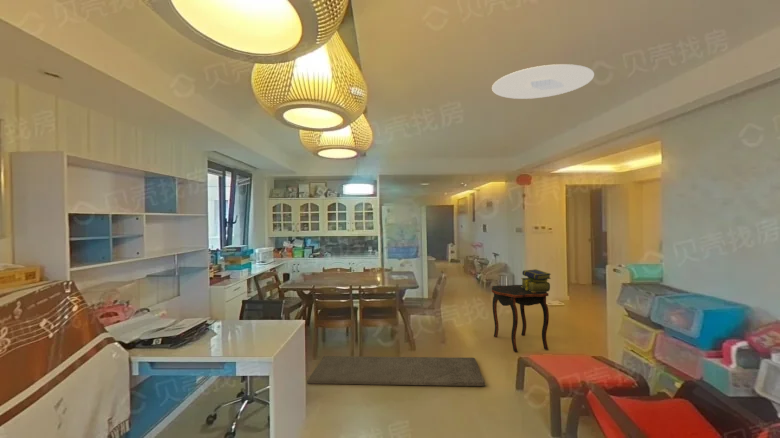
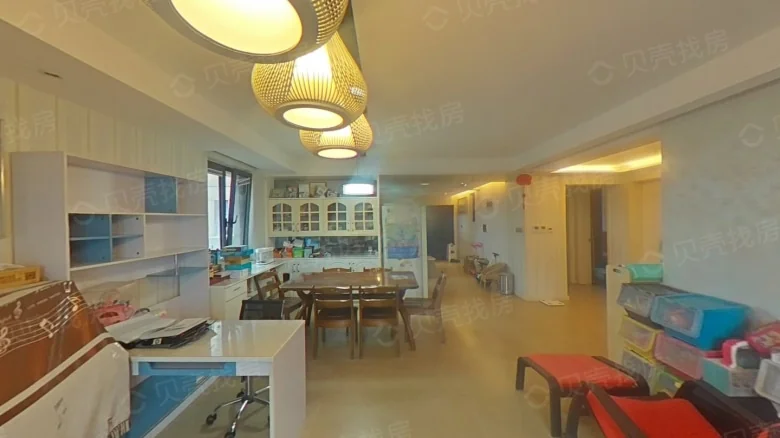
- rug [306,355,486,387]
- stack of books [520,268,552,293]
- side table [491,284,550,353]
- ceiling light [491,63,595,100]
